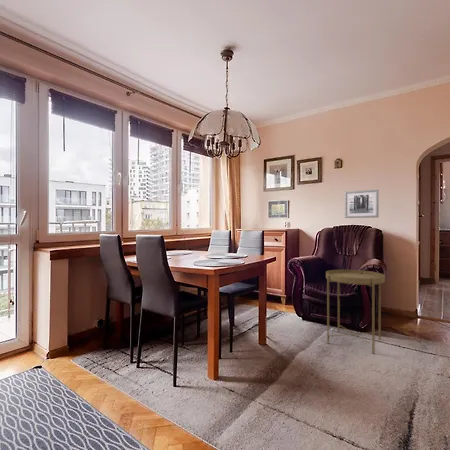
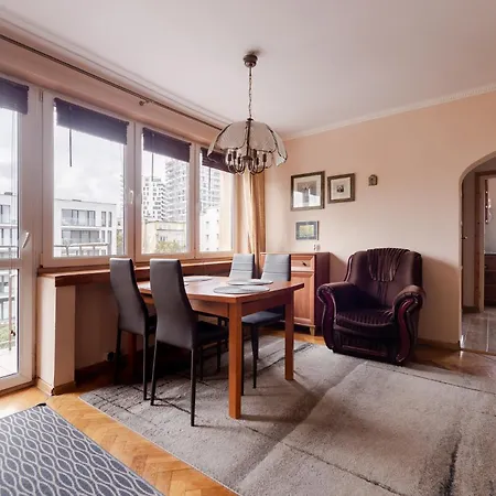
- wall art [344,189,380,219]
- side table [325,269,386,355]
